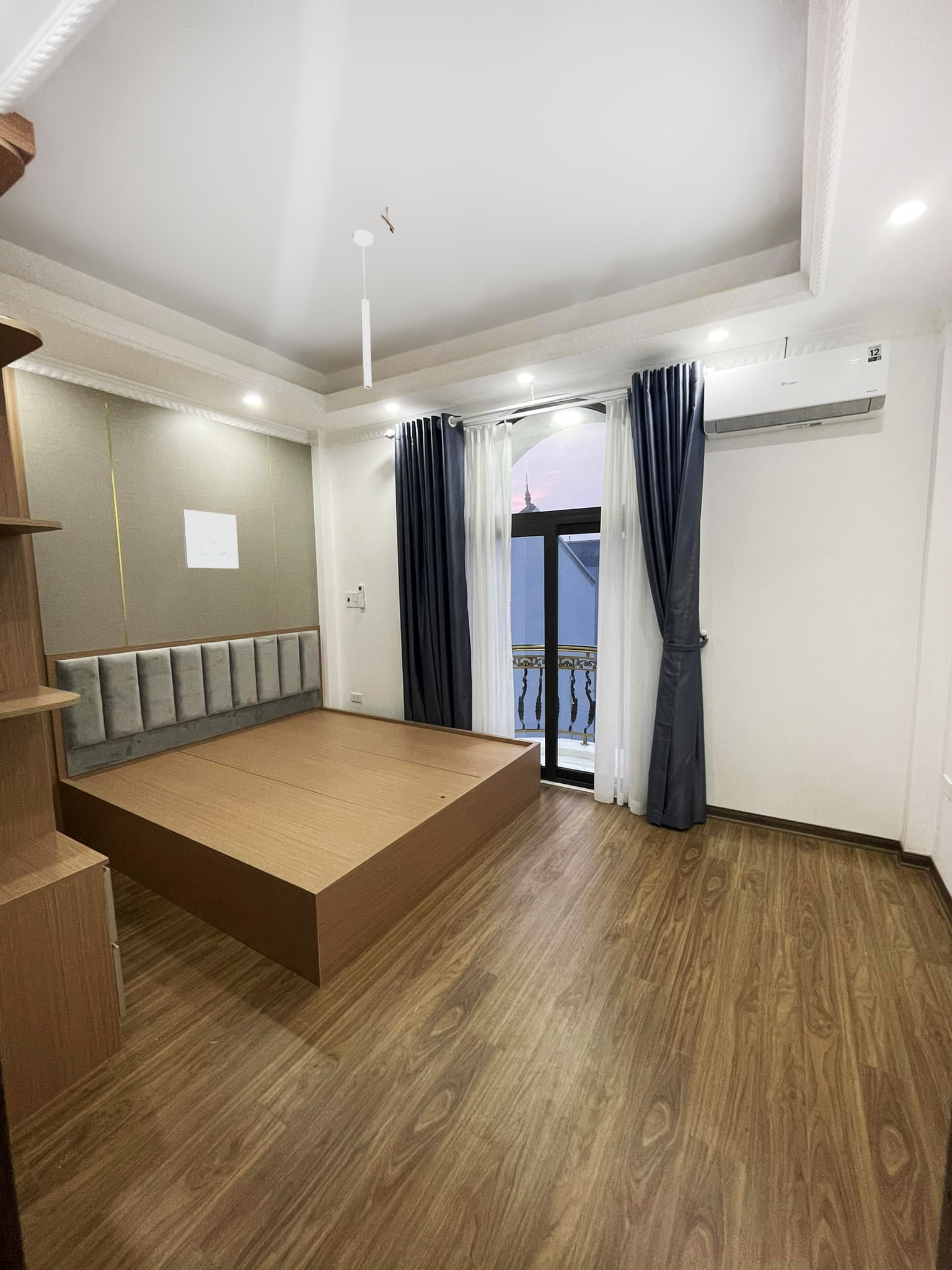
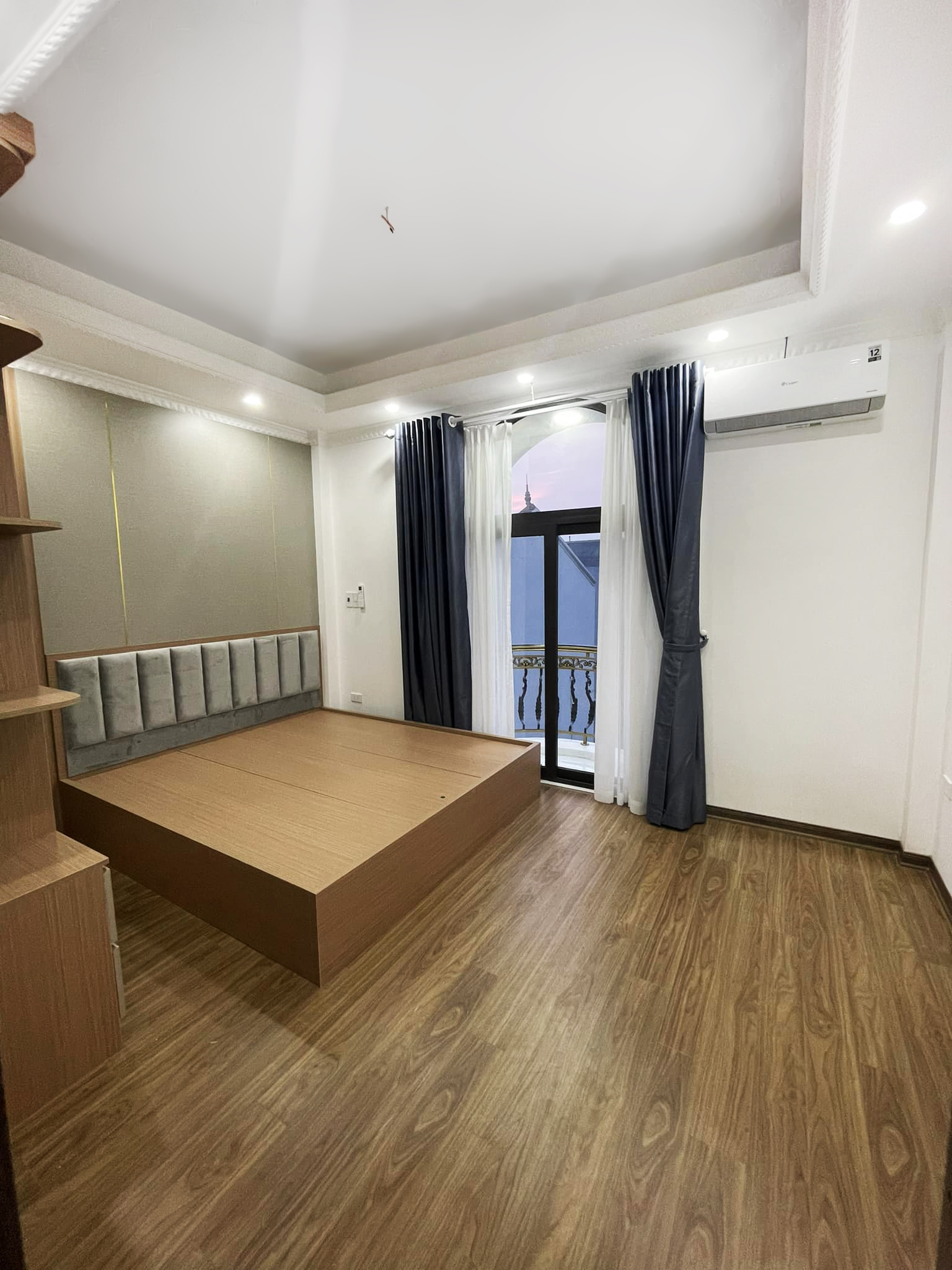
- wall art [181,508,239,569]
- ceiling light [352,229,374,389]
